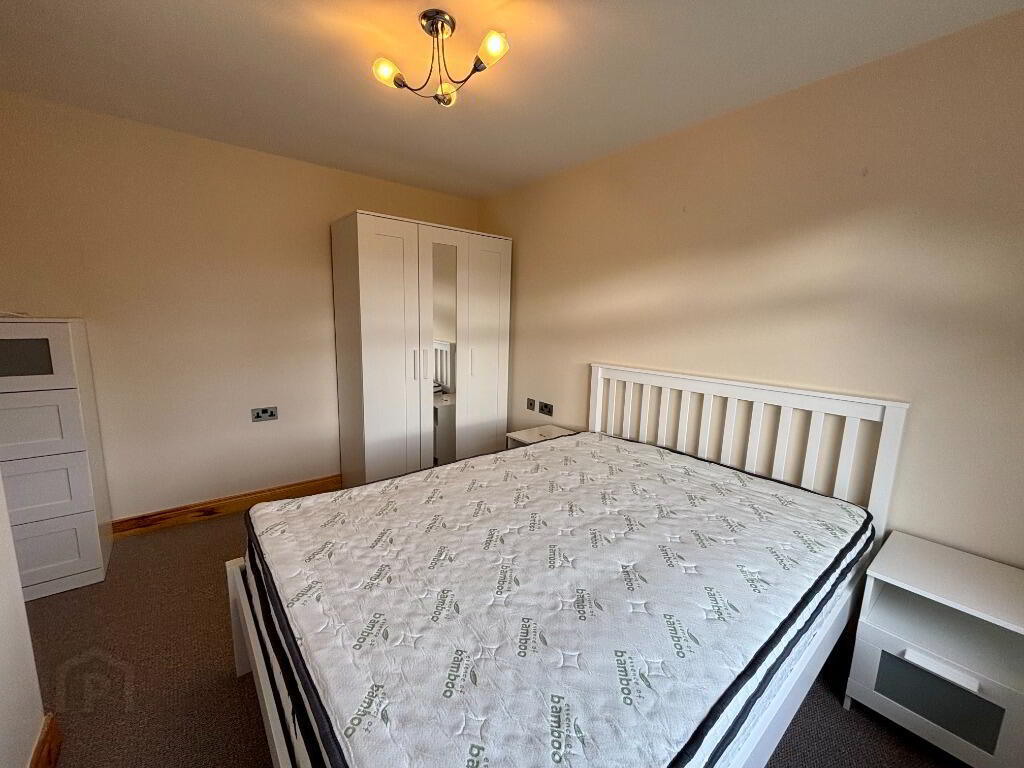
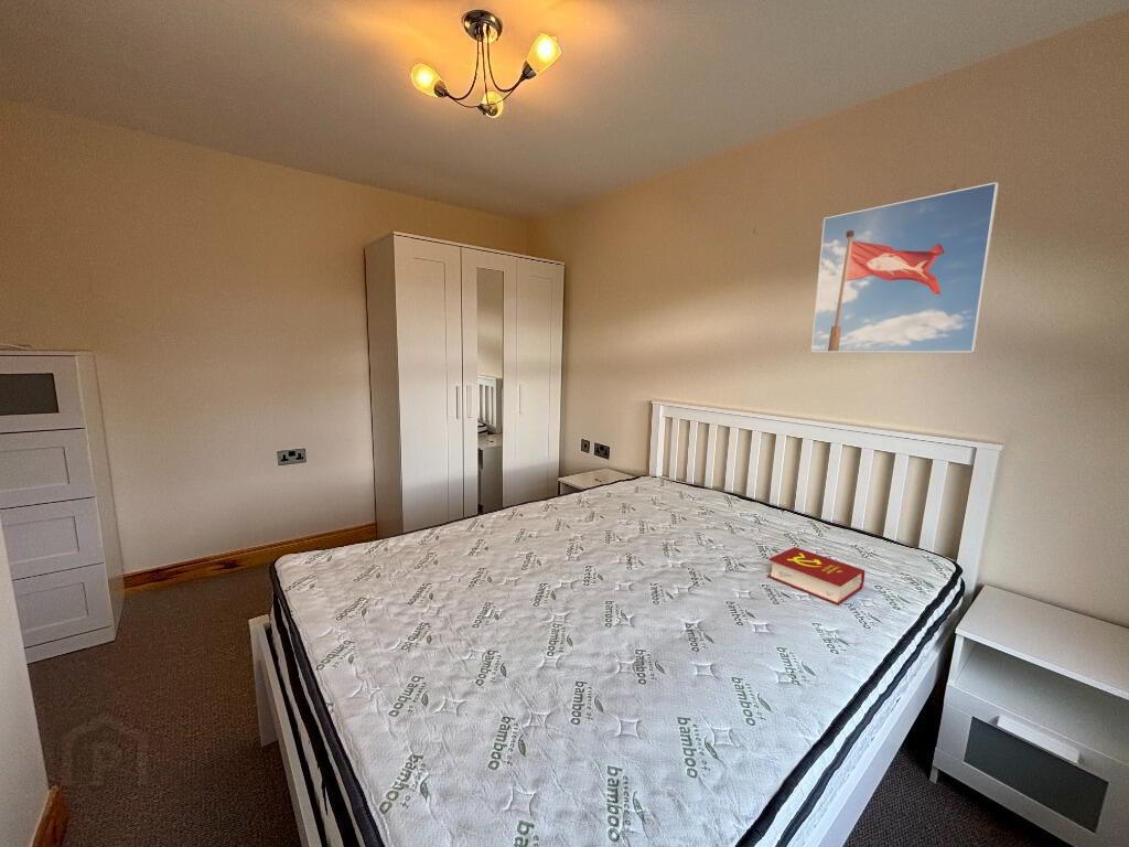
+ book [766,546,865,607]
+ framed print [810,181,1000,354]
